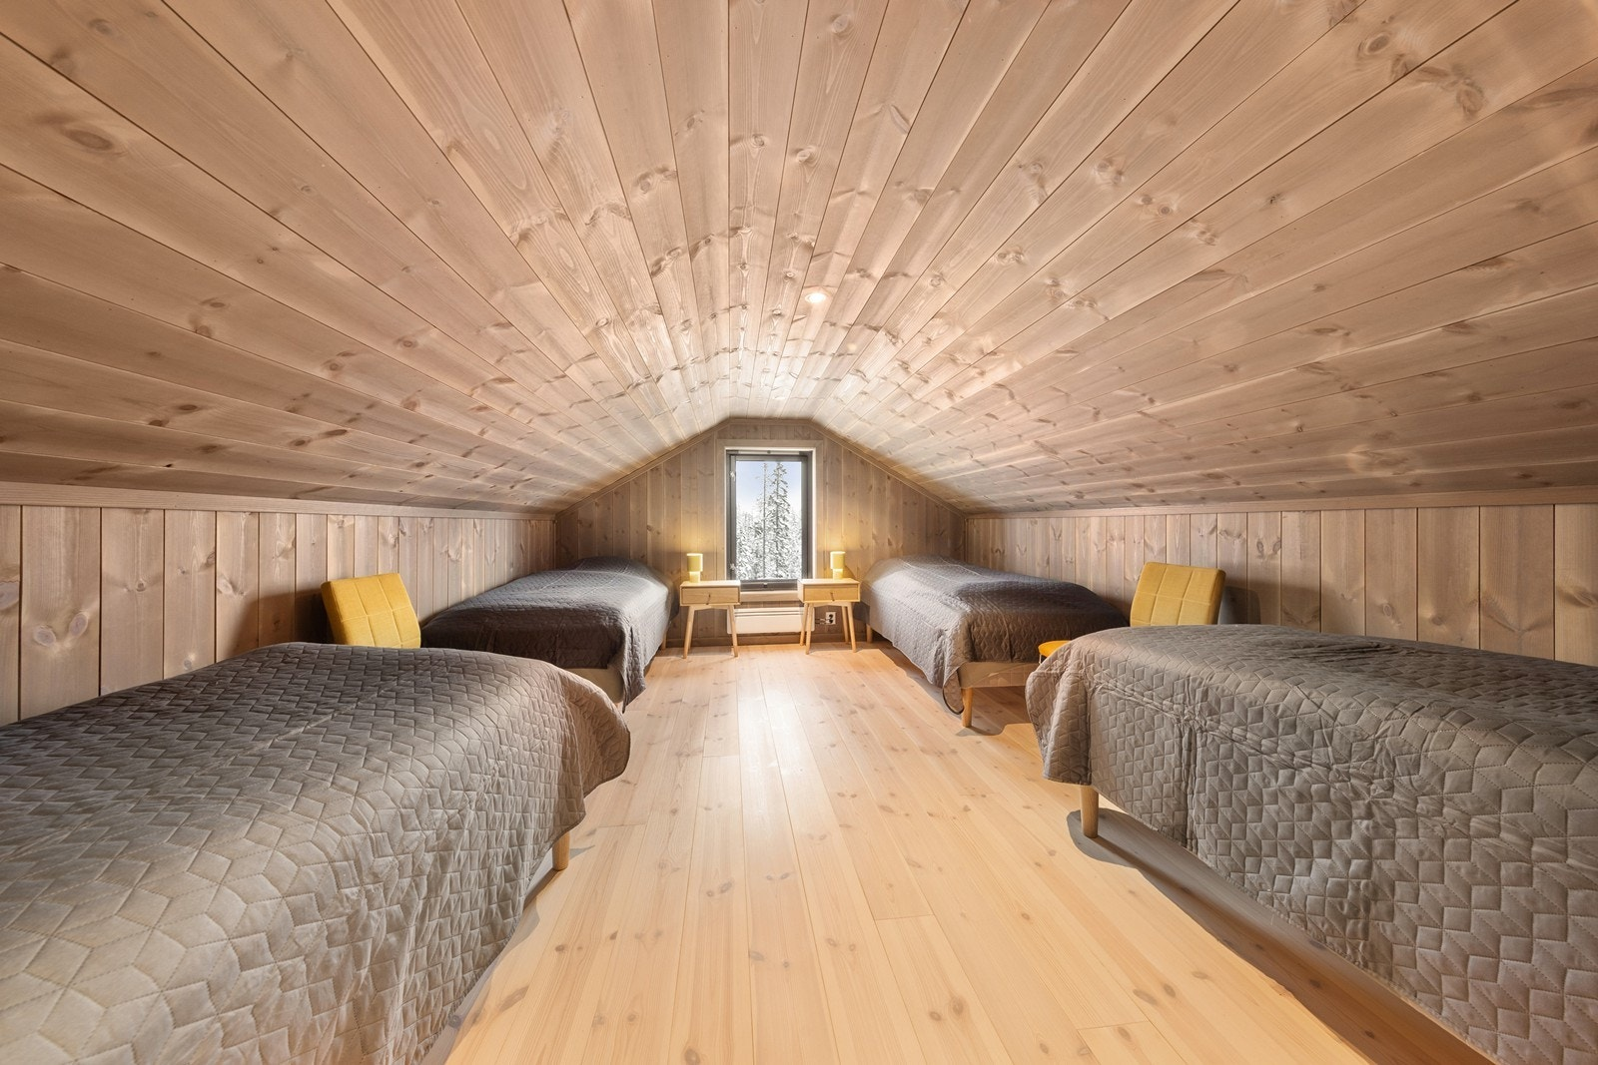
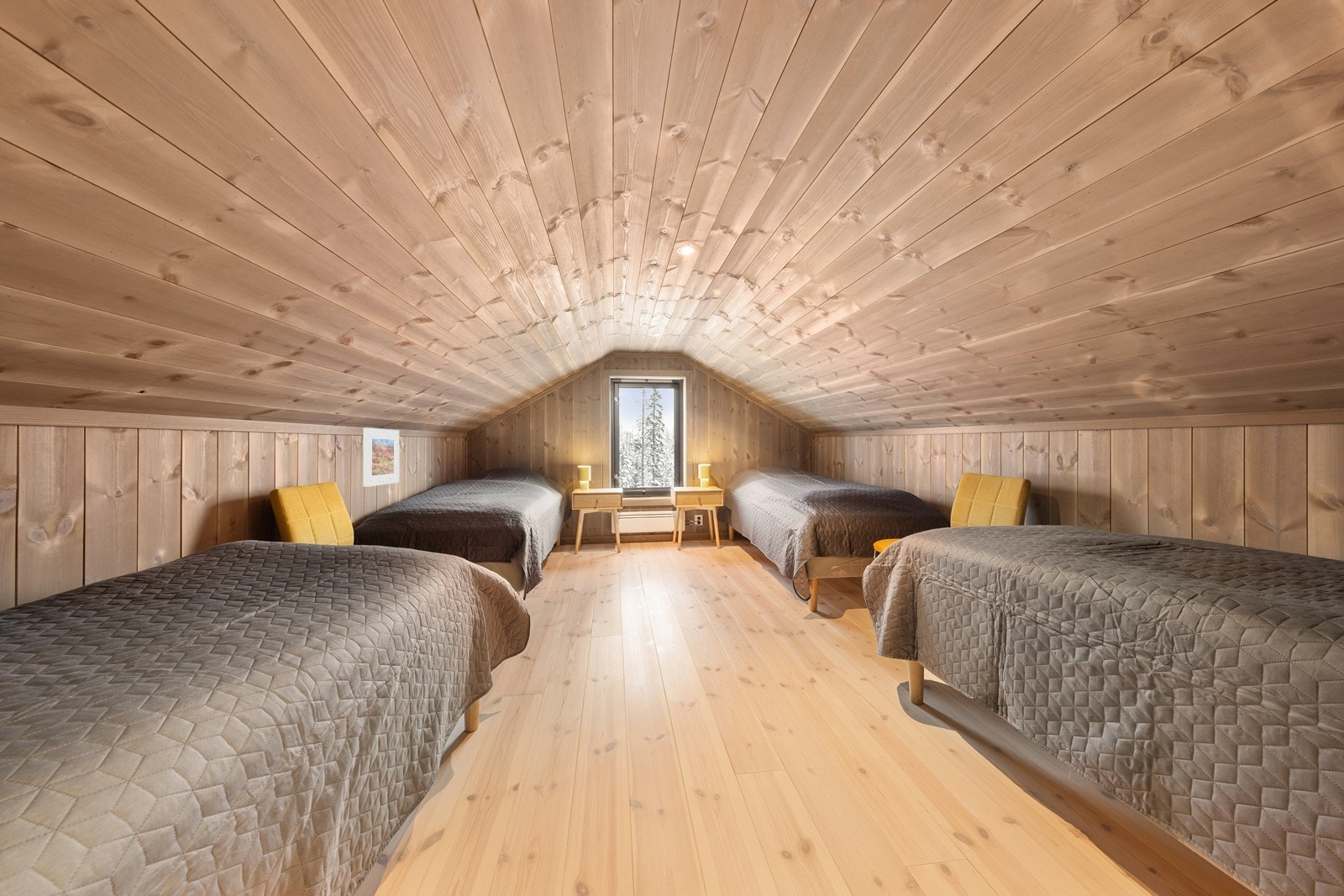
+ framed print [362,427,400,488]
